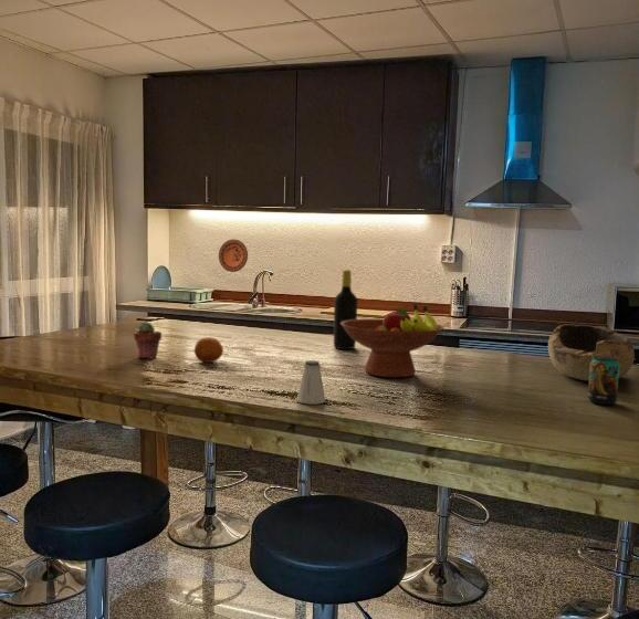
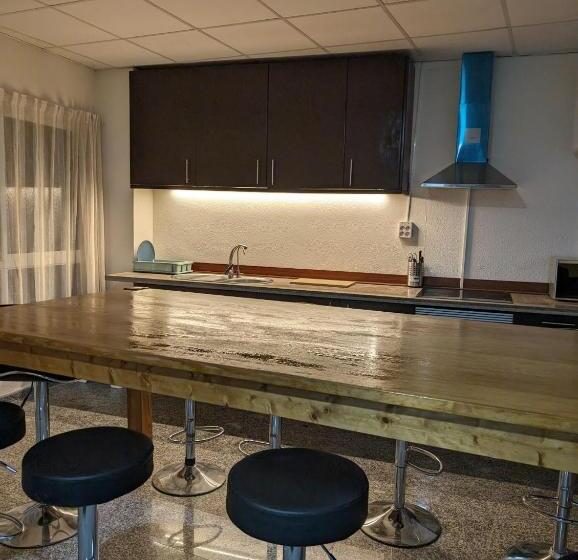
- fruit bowl [341,303,446,378]
- bowl [547,324,636,382]
- bottle [333,269,358,350]
- saltshaker [296,359,326,406]
- fruit [193,336,224,364]
- beverage can [587,356,619,406]
- potted succulent [133,321,163,359]
- decorative plate [218,239,249,273]
